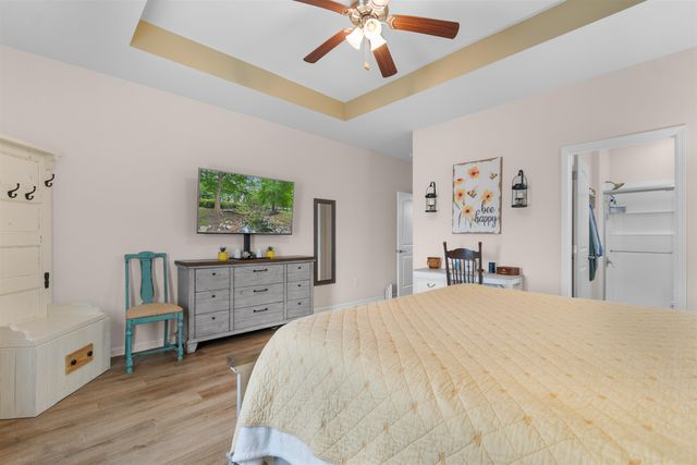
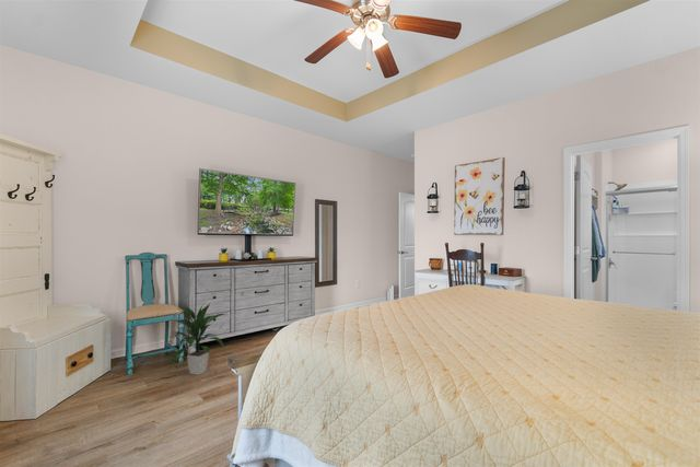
+ indoor plant [168,303,230,376]
